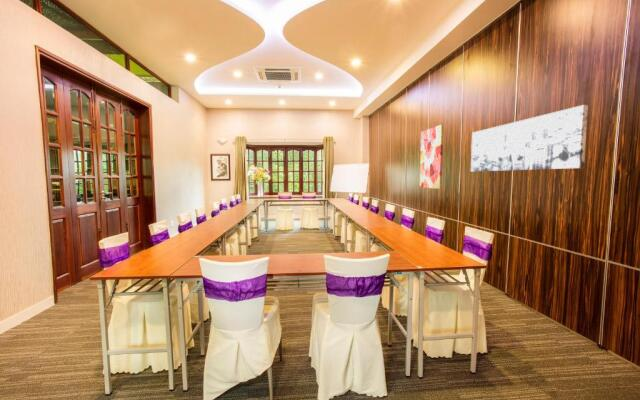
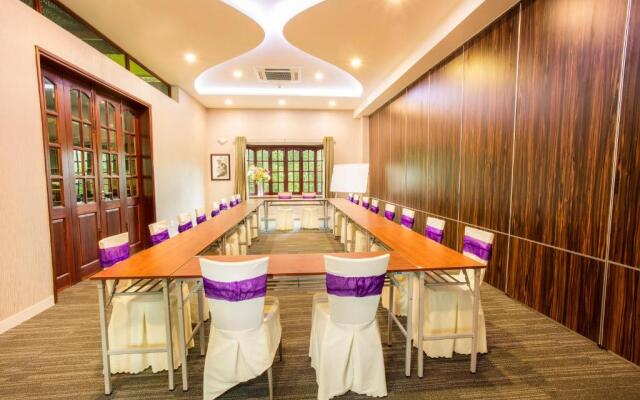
- wall art [419,124,444,190]
- wall art [470,104,589,173]
